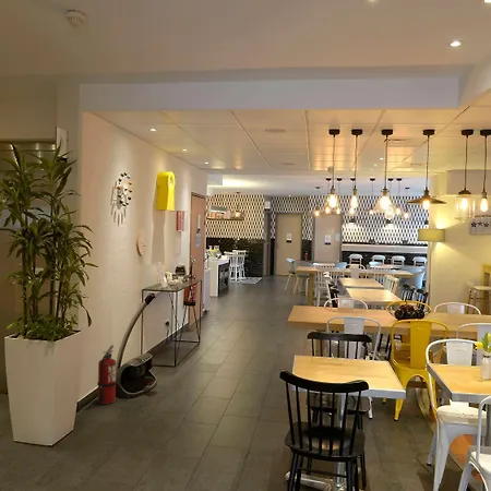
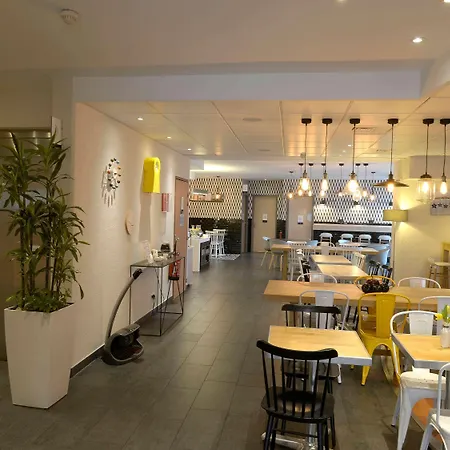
- fire extinguisher [96,344,118,405]
